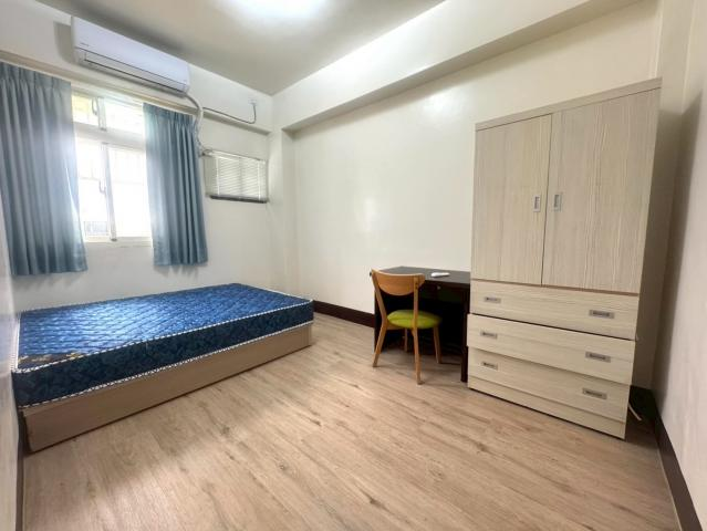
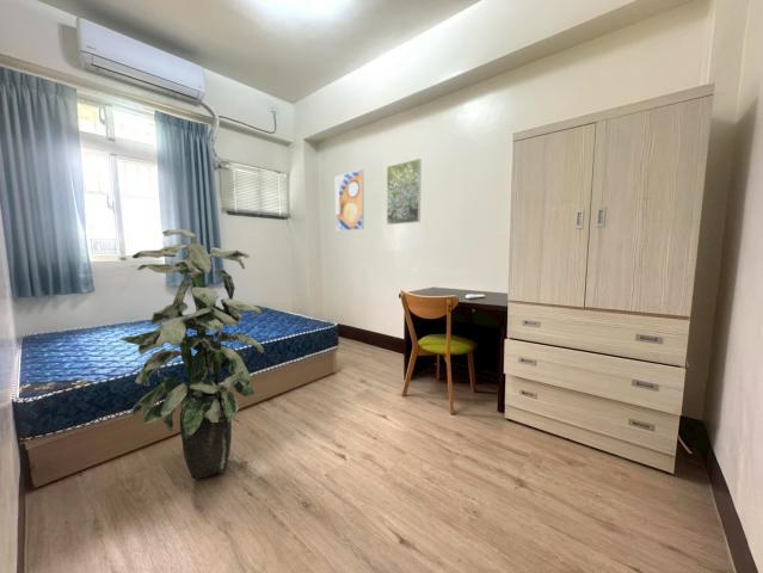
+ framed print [386,158,423,226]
+ indoor plant [119,228,265,480]
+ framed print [334,168,365,233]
